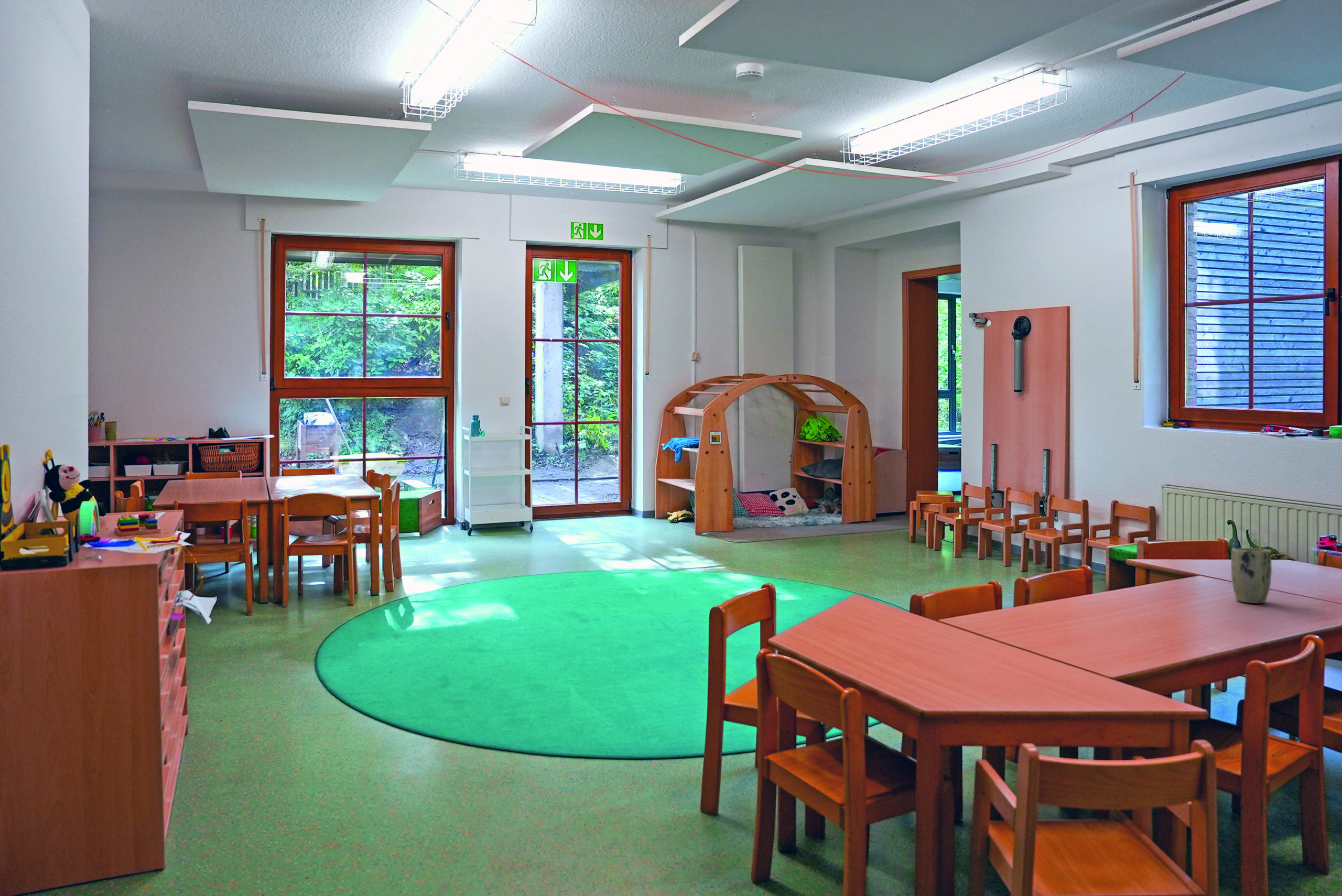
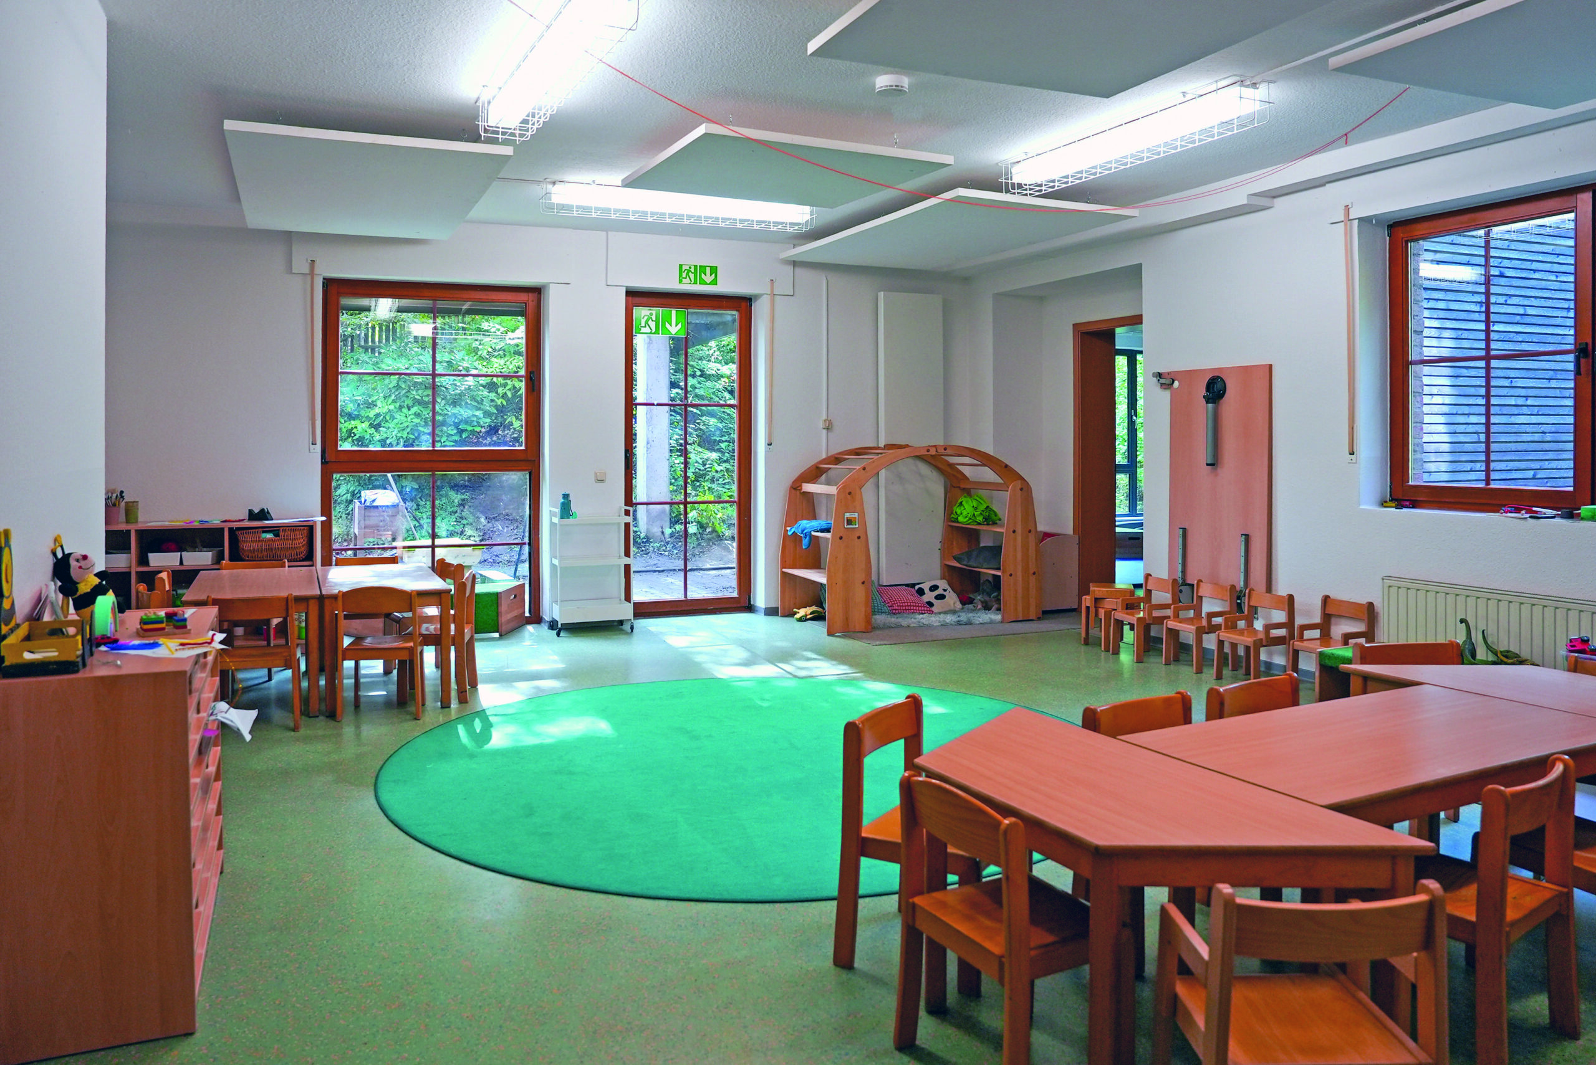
- plant pot [1230,548,1272,604]
